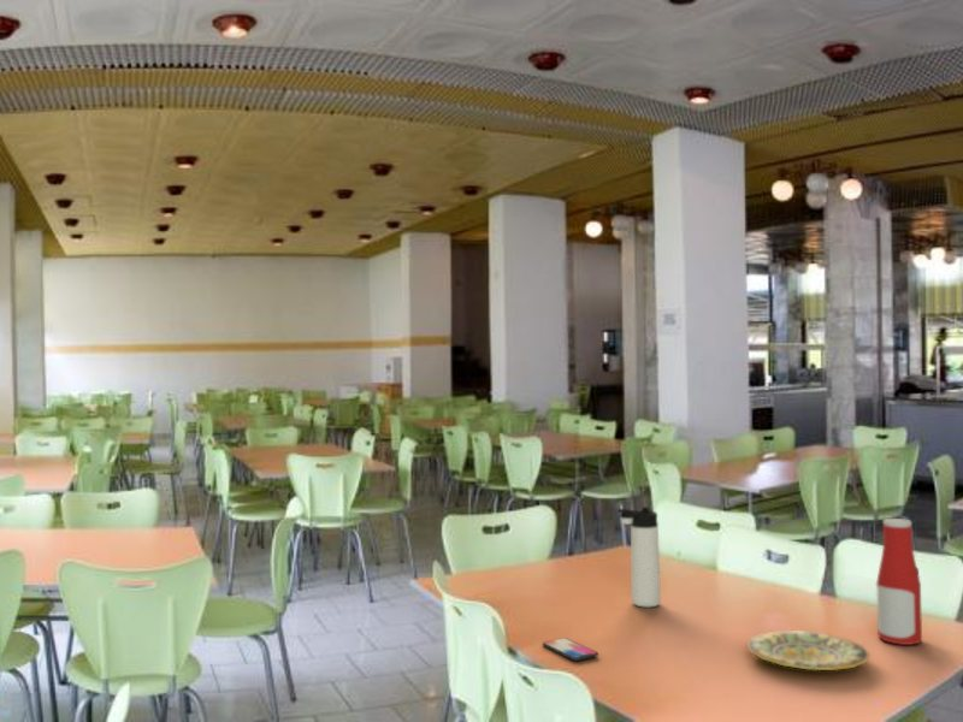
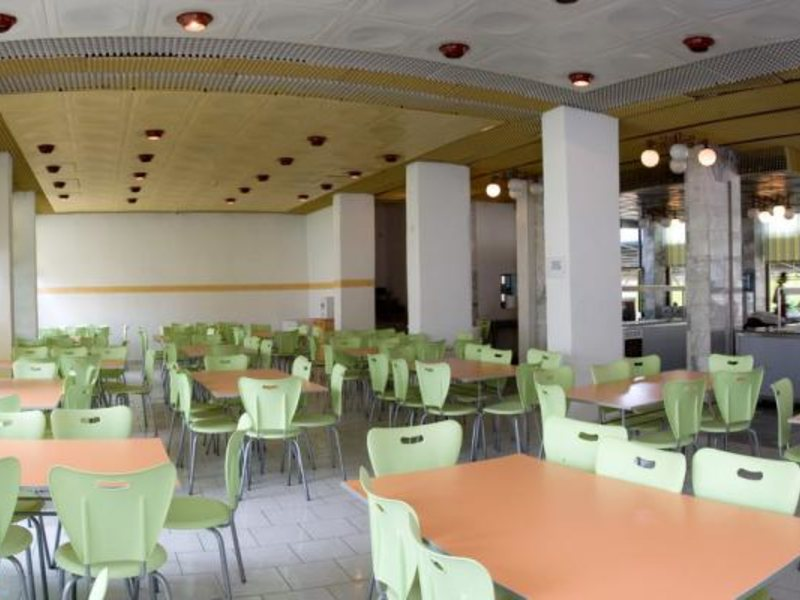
- bottle [875,517,923,646]
- thermos bottle [616,505,662,609]
- smartphone [542,637,599,662]
- plate [745,629,870,671]
